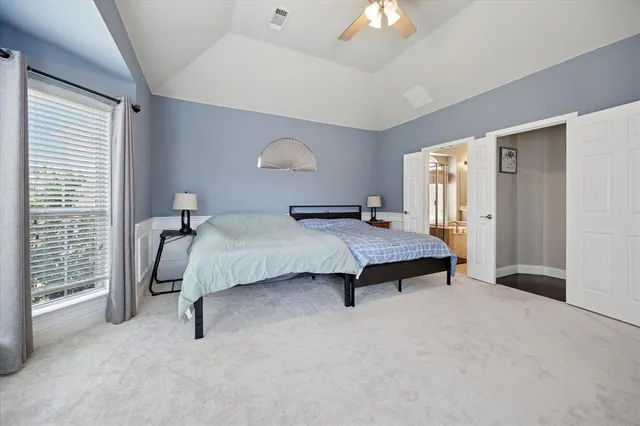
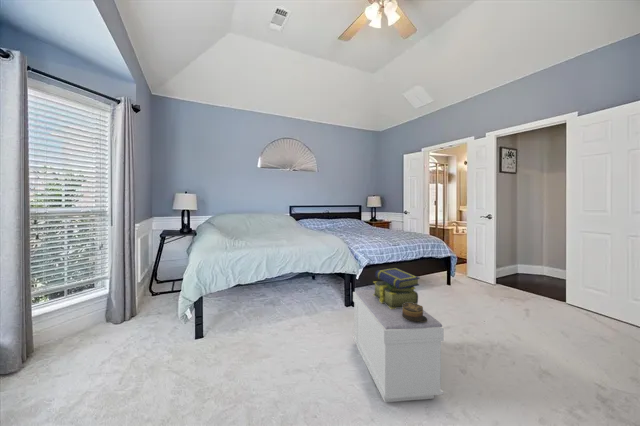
+ stack of books [372,267,421,309]
+ decorative box [402,303,427,322]
+ bench [352,289,445,403]
